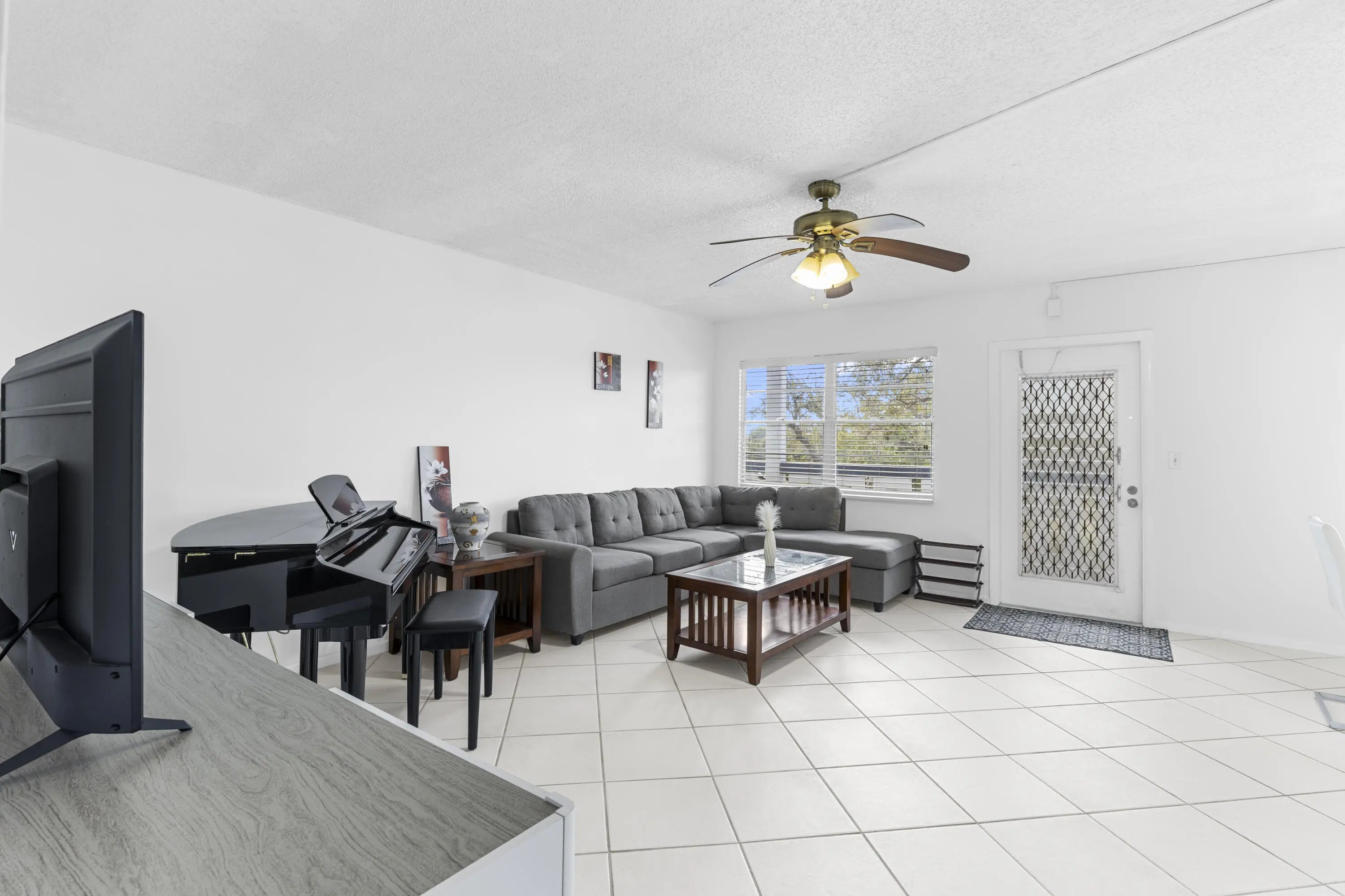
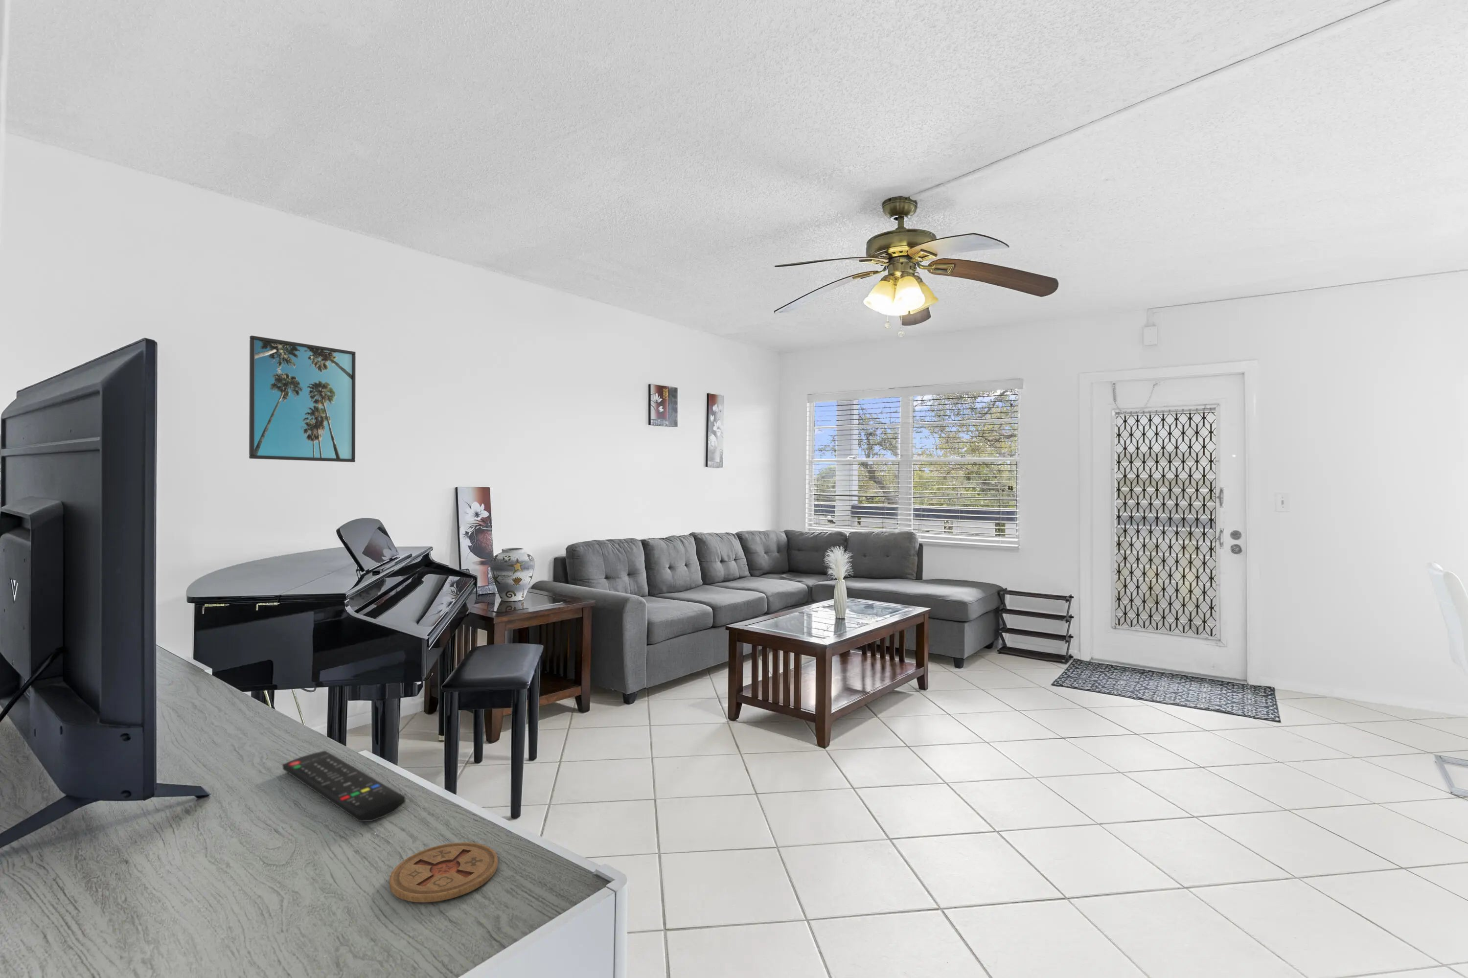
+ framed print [249,335,356,463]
+ remote control [282,750,406,822]
+ coaster [389,842,498,903]
